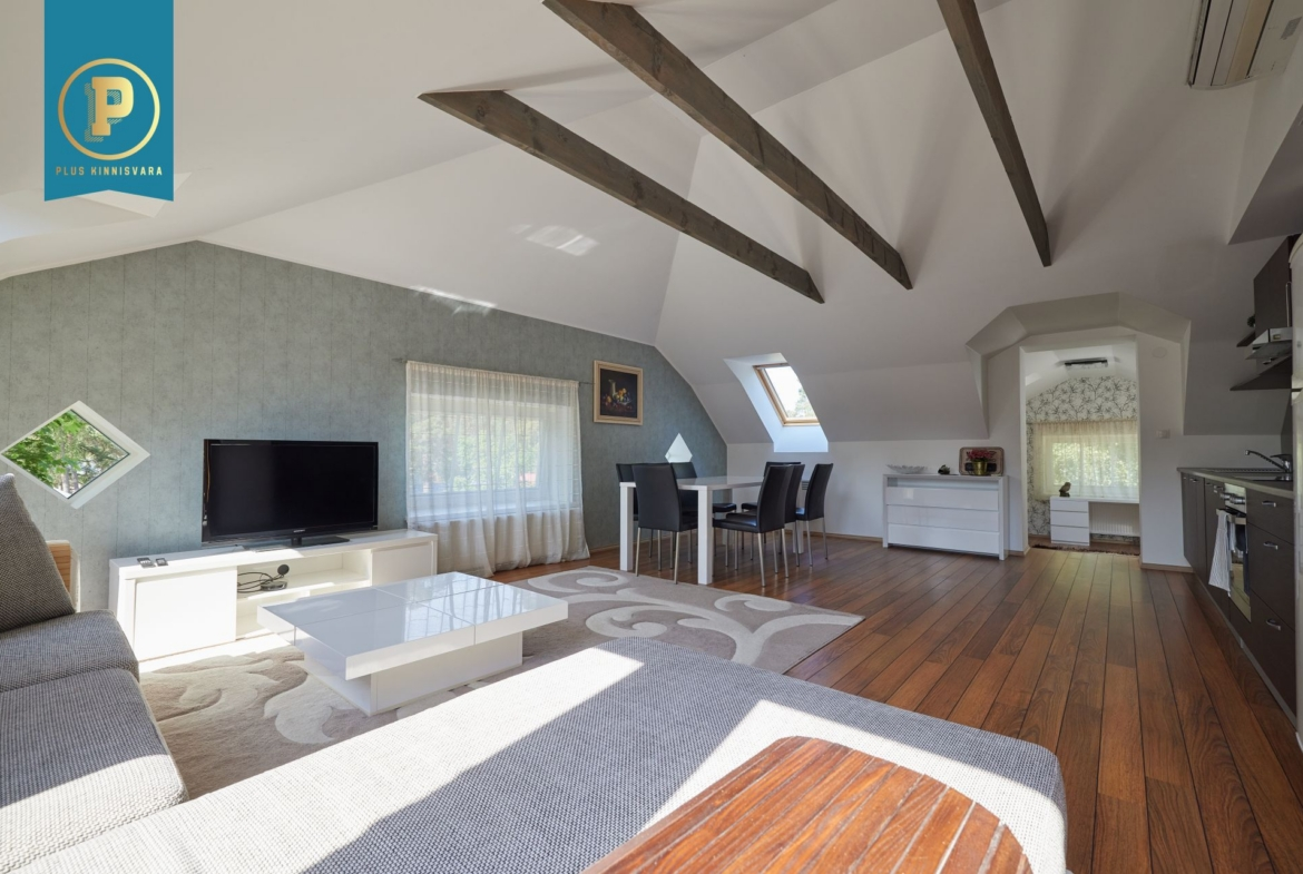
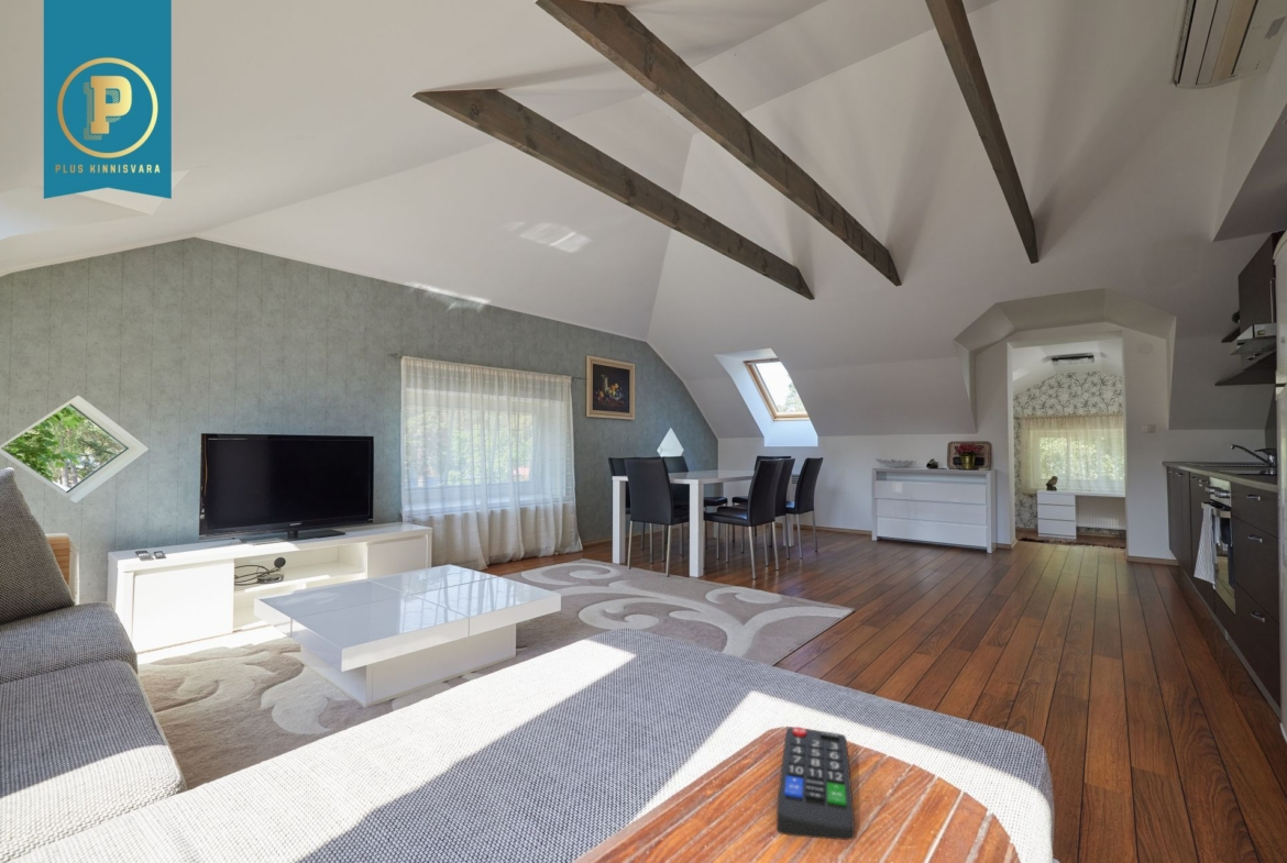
+ remote control [776,727,856,841]
